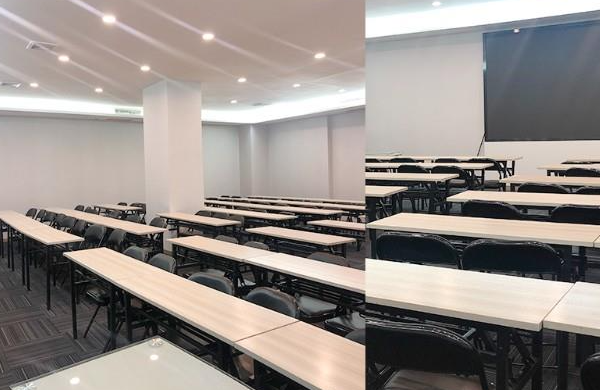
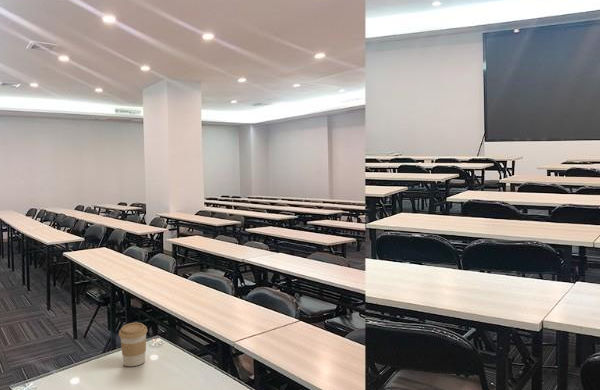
+ coffee cup [118,322,148,367]
